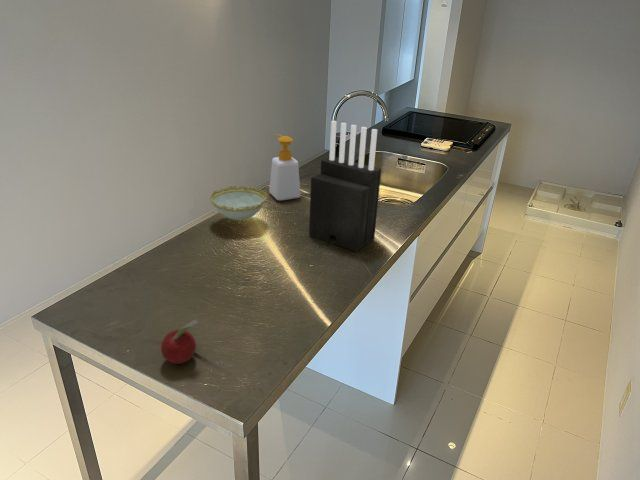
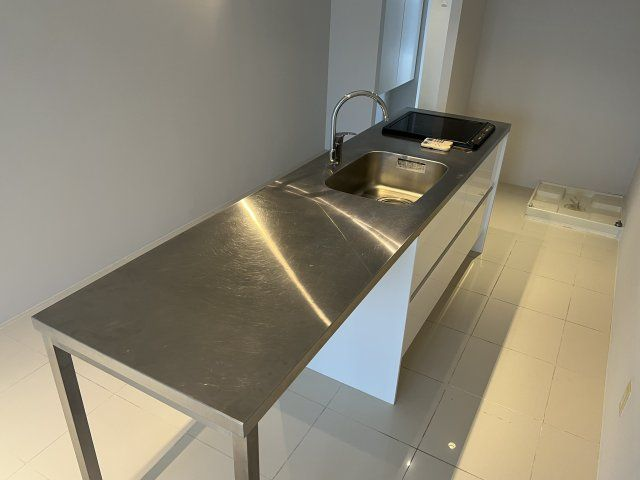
- fruit [160,319,200,365]
- decorative bowl [209,185,268,225]
- soap bottle [268,133,302,201]
- knife block [308,120,382,253]
